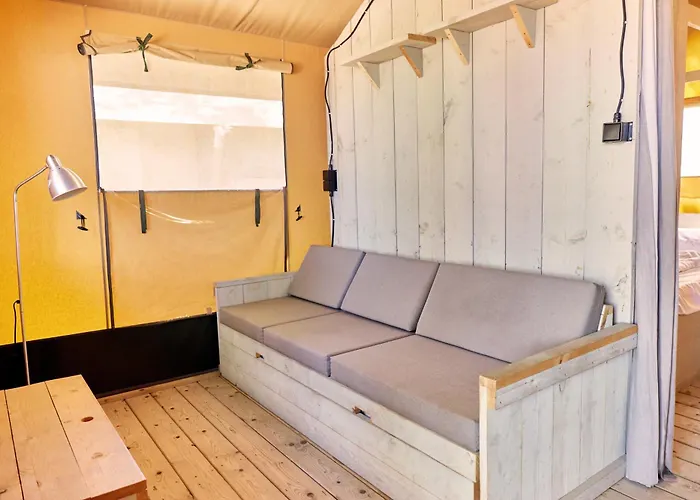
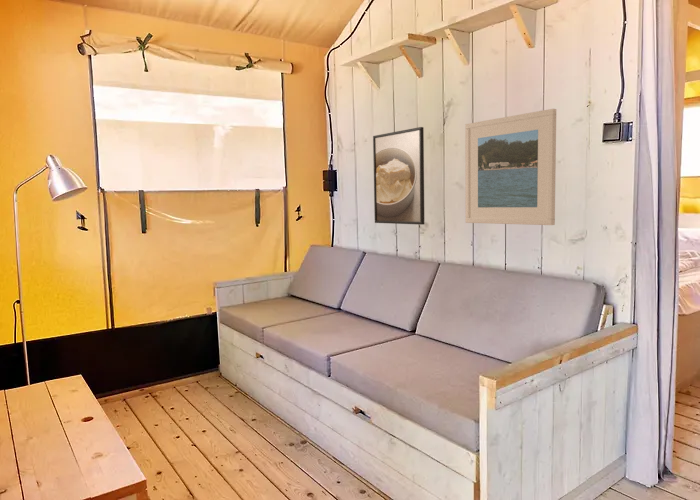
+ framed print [464,108,557,226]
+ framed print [372,126,425,226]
